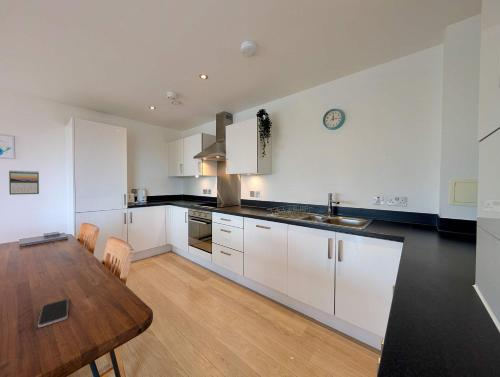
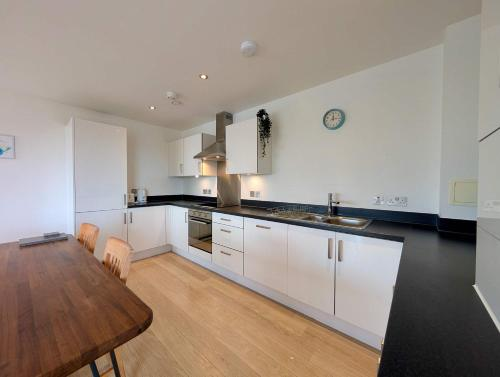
- smartphone [37,298,69,328]
- calendar [8,169,40,196]
